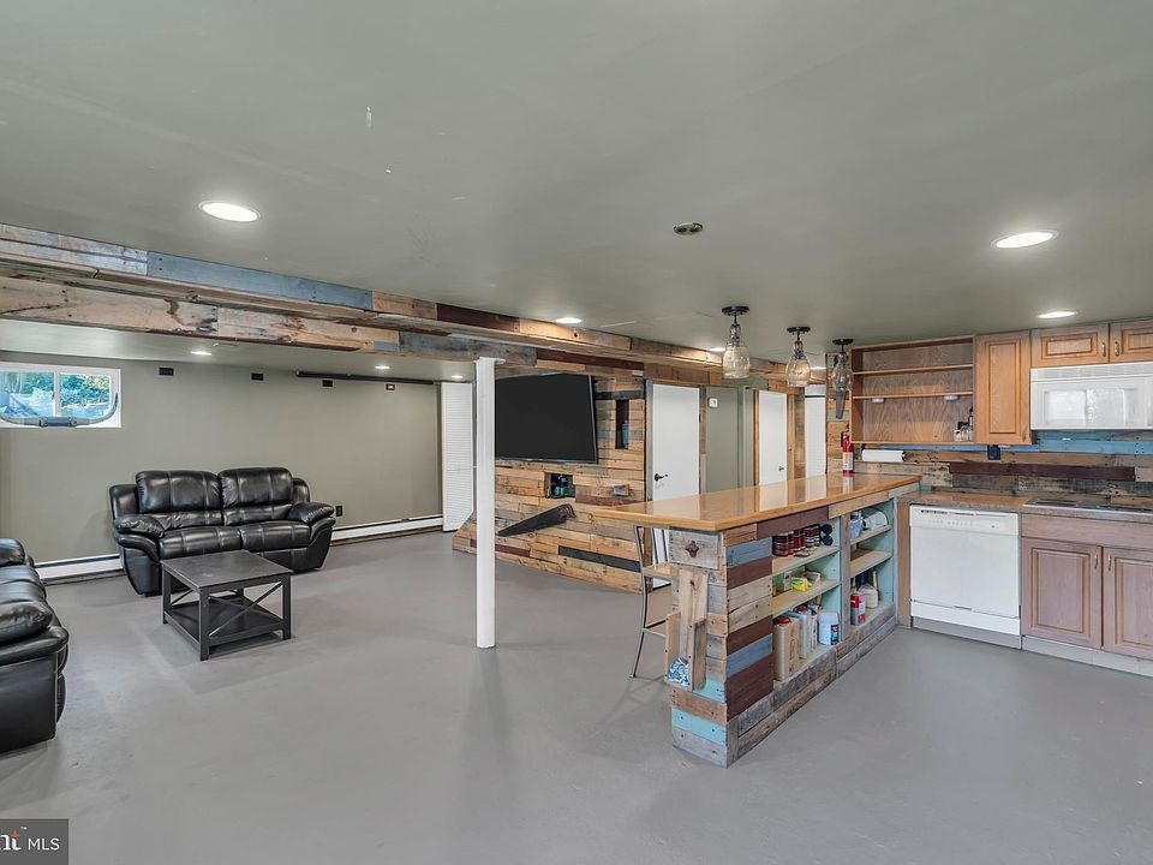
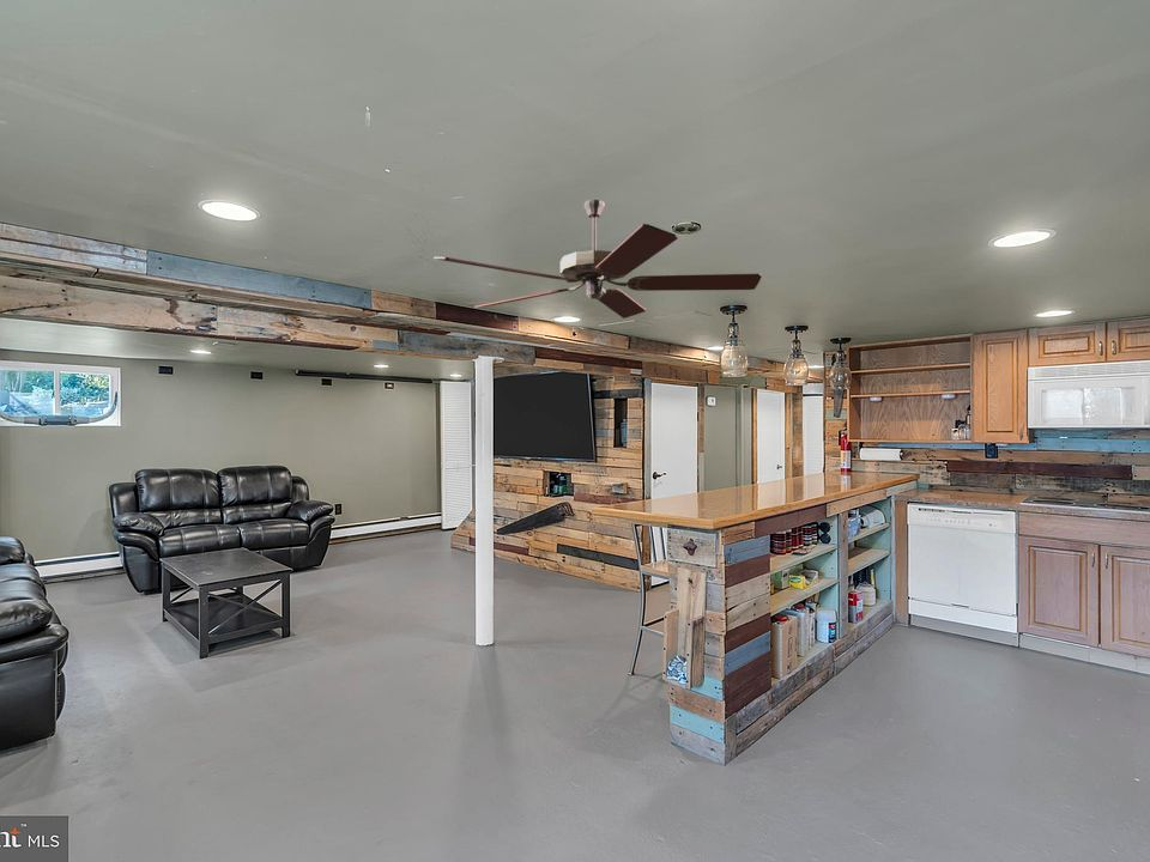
+ ceiling fan [432,199,763,320]
